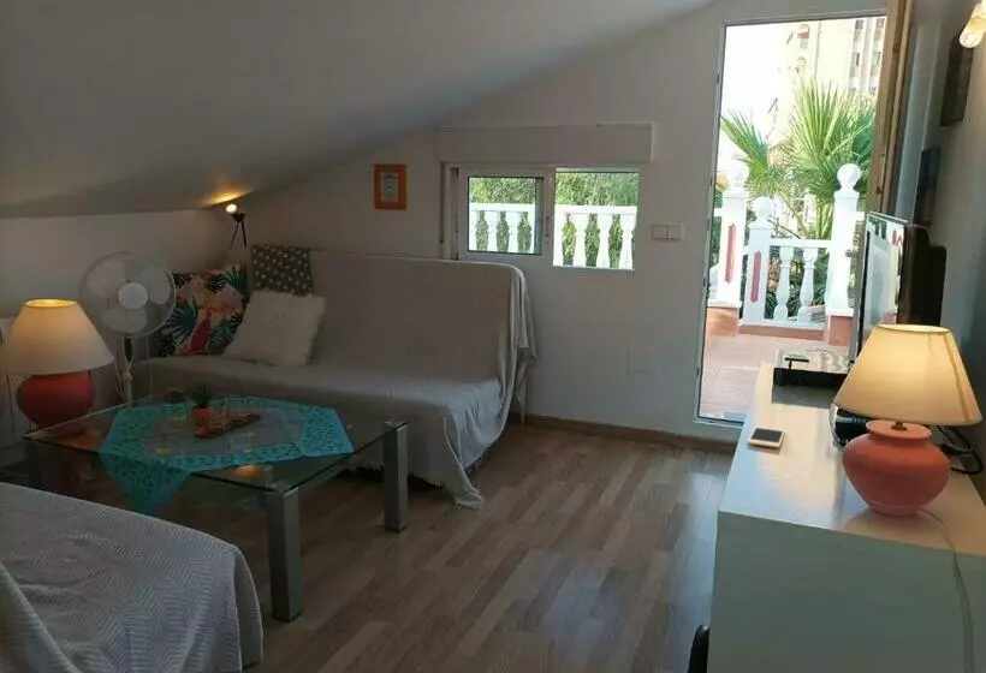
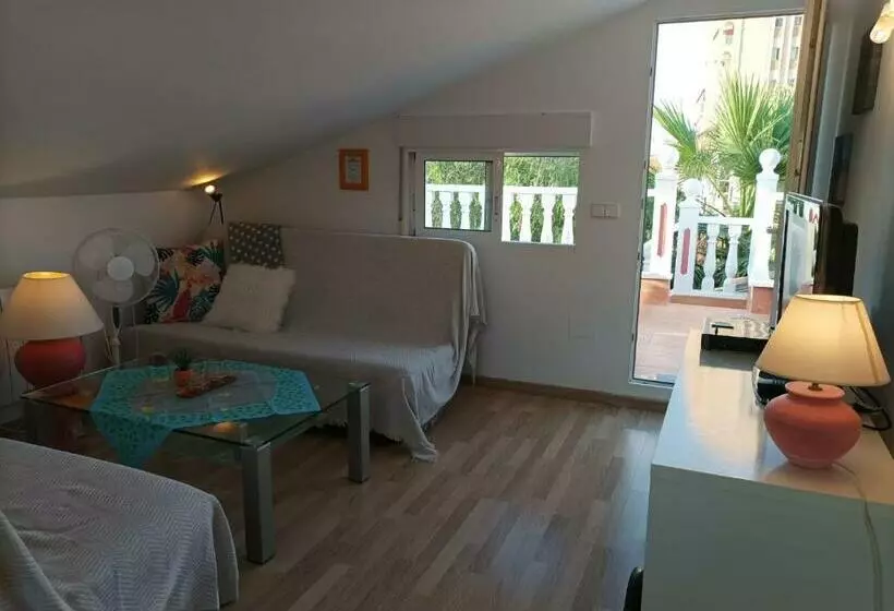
- cell phone [746,425,786,448]
